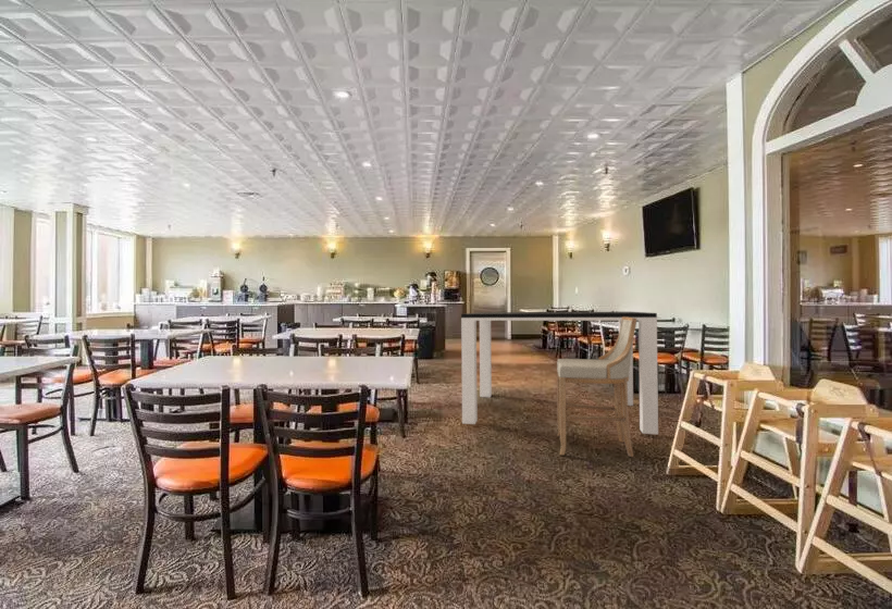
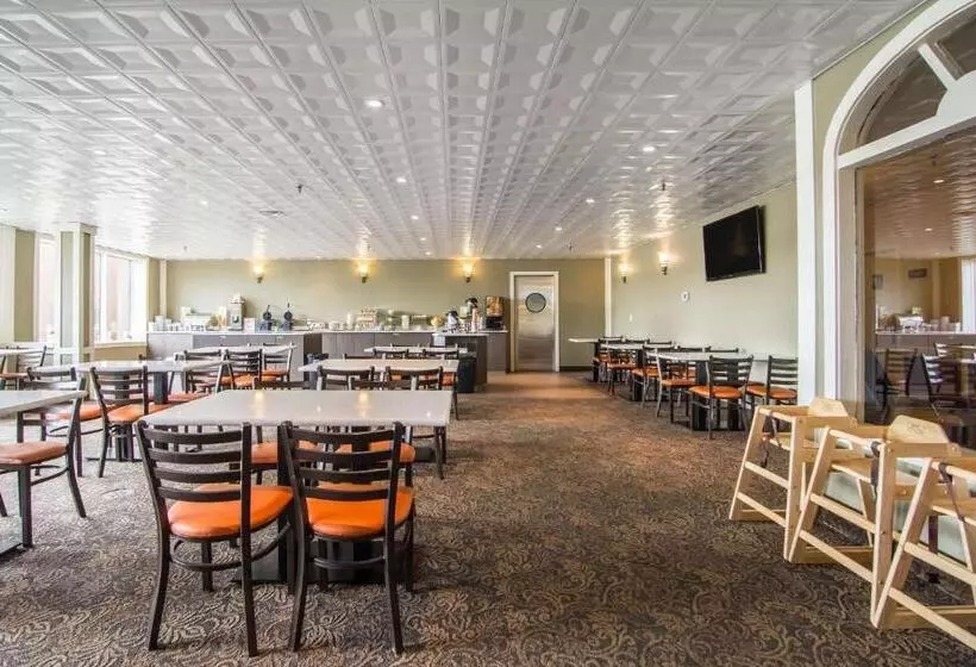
- dining table [460,311,659,435]
- bar stool [556,318,637,458]
